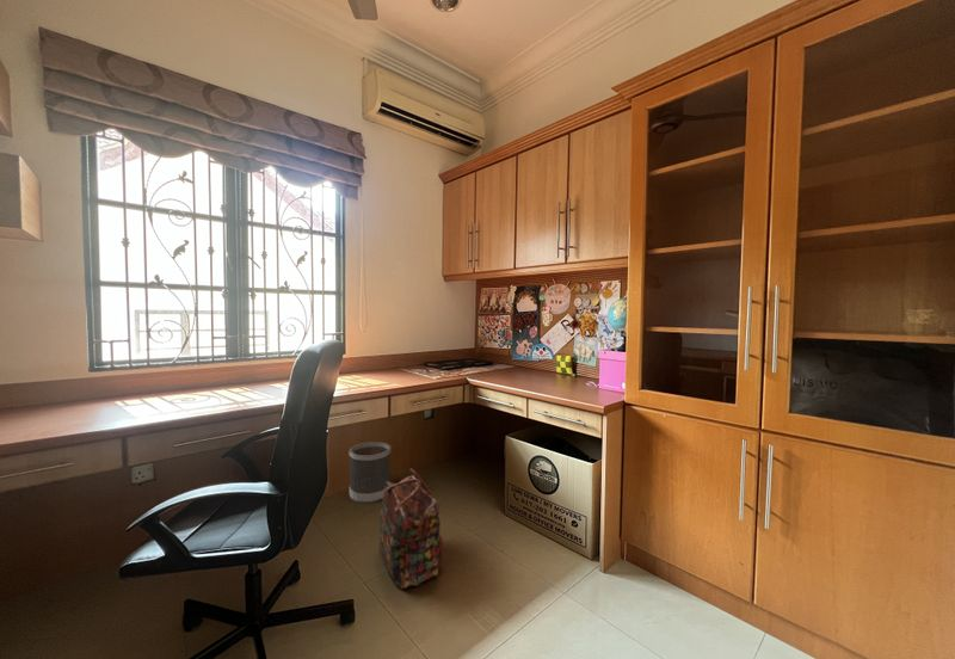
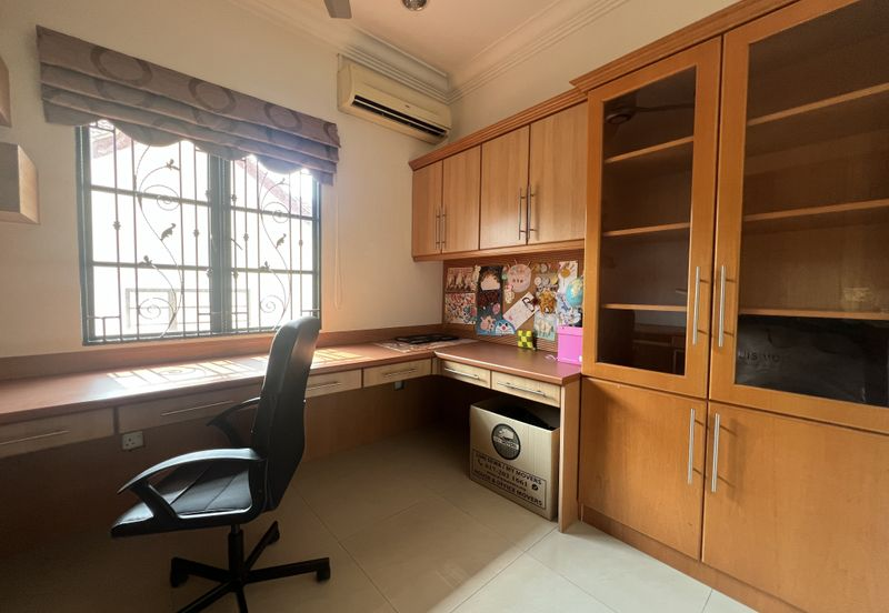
- backpack [378,468,444,590]
- wastebasket [347,441,392,504]
